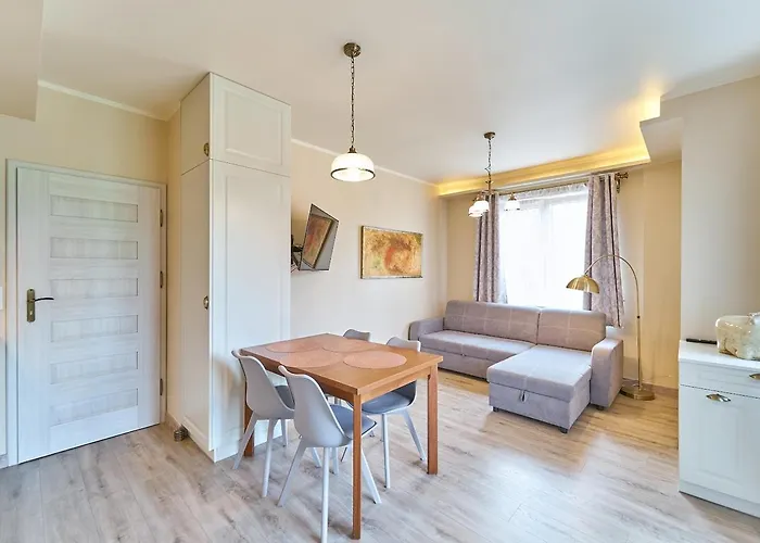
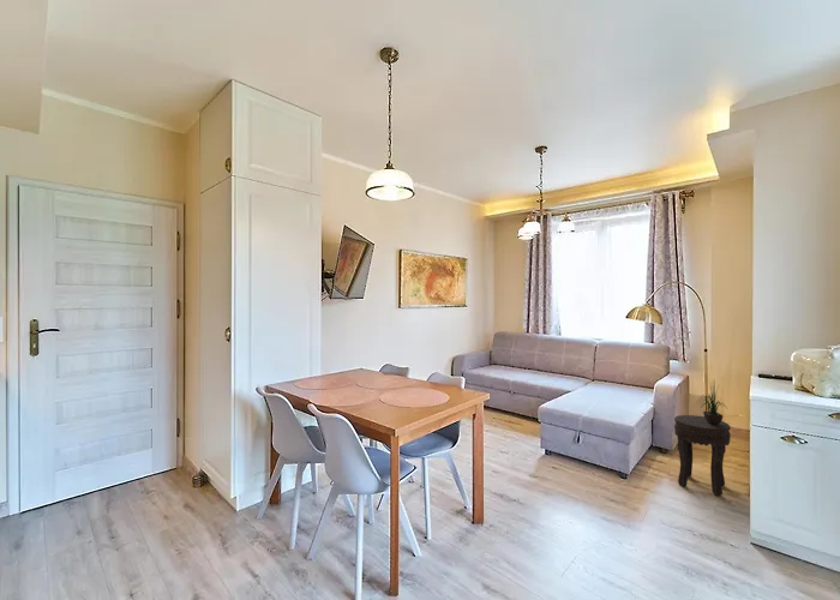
+ potted plant [695,379,727,425]
+ side table [673,414,732,497]
